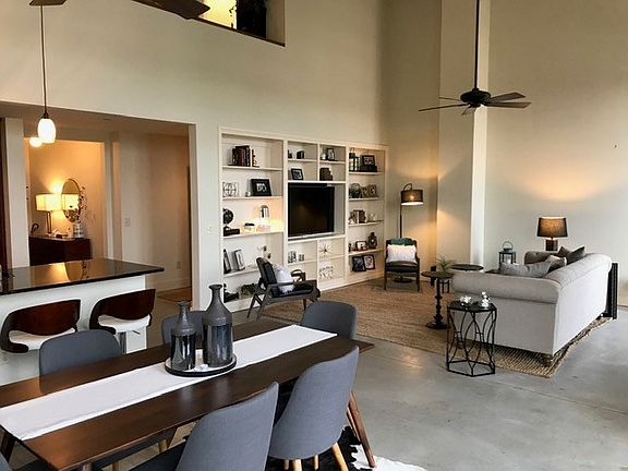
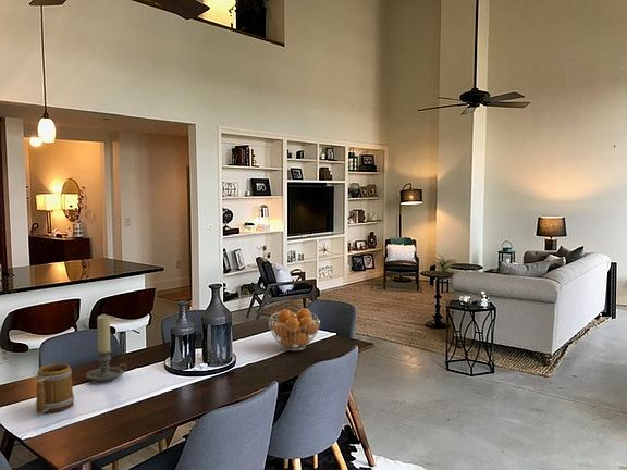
+ mug [35,362,75,415]
+ fruit basket [268,307,321,351]
+ candle holder [85,314,127,383]
